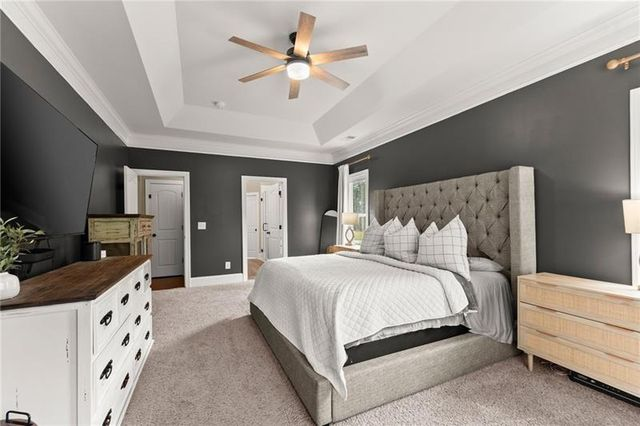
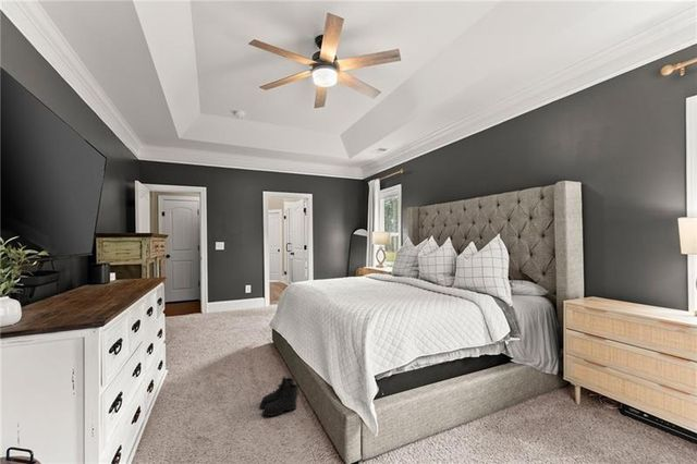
+ boots [259,376,299,417]
